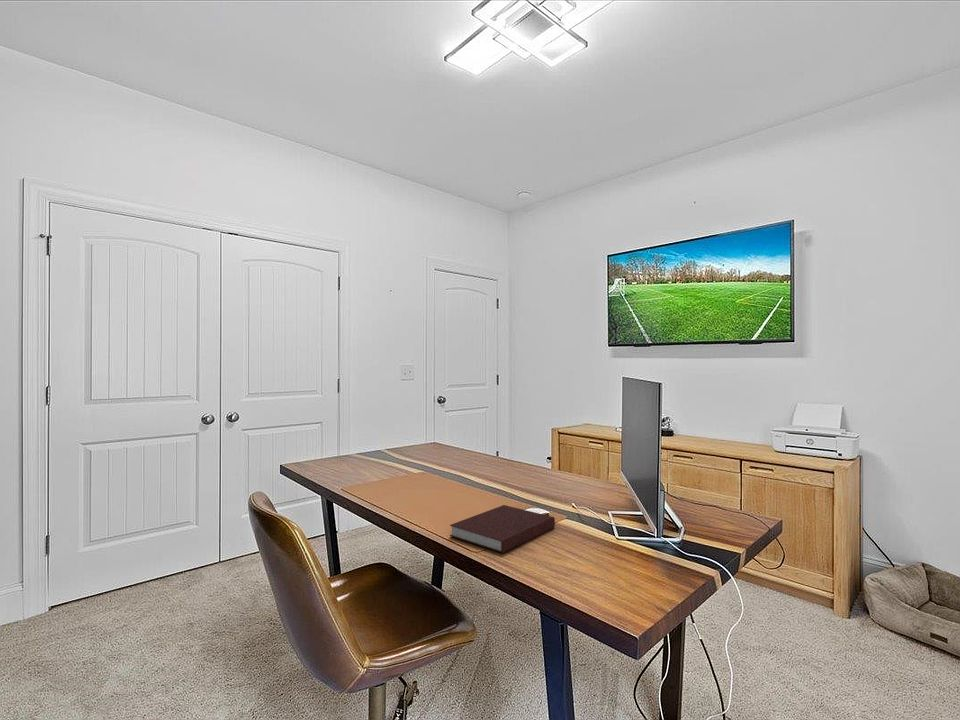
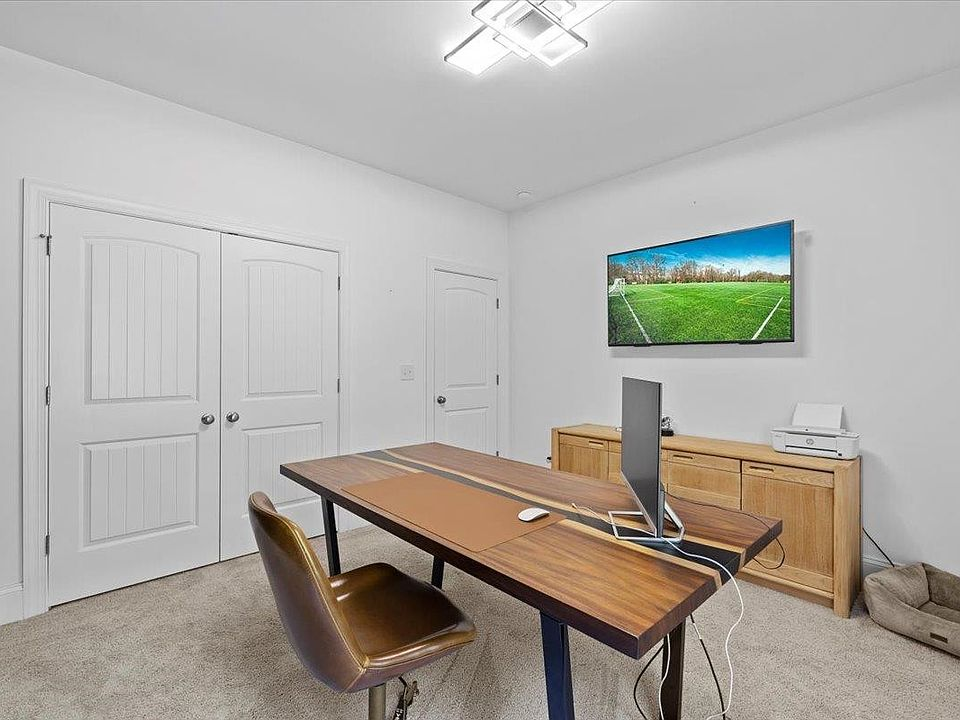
- notebook [449,504,556,554]
